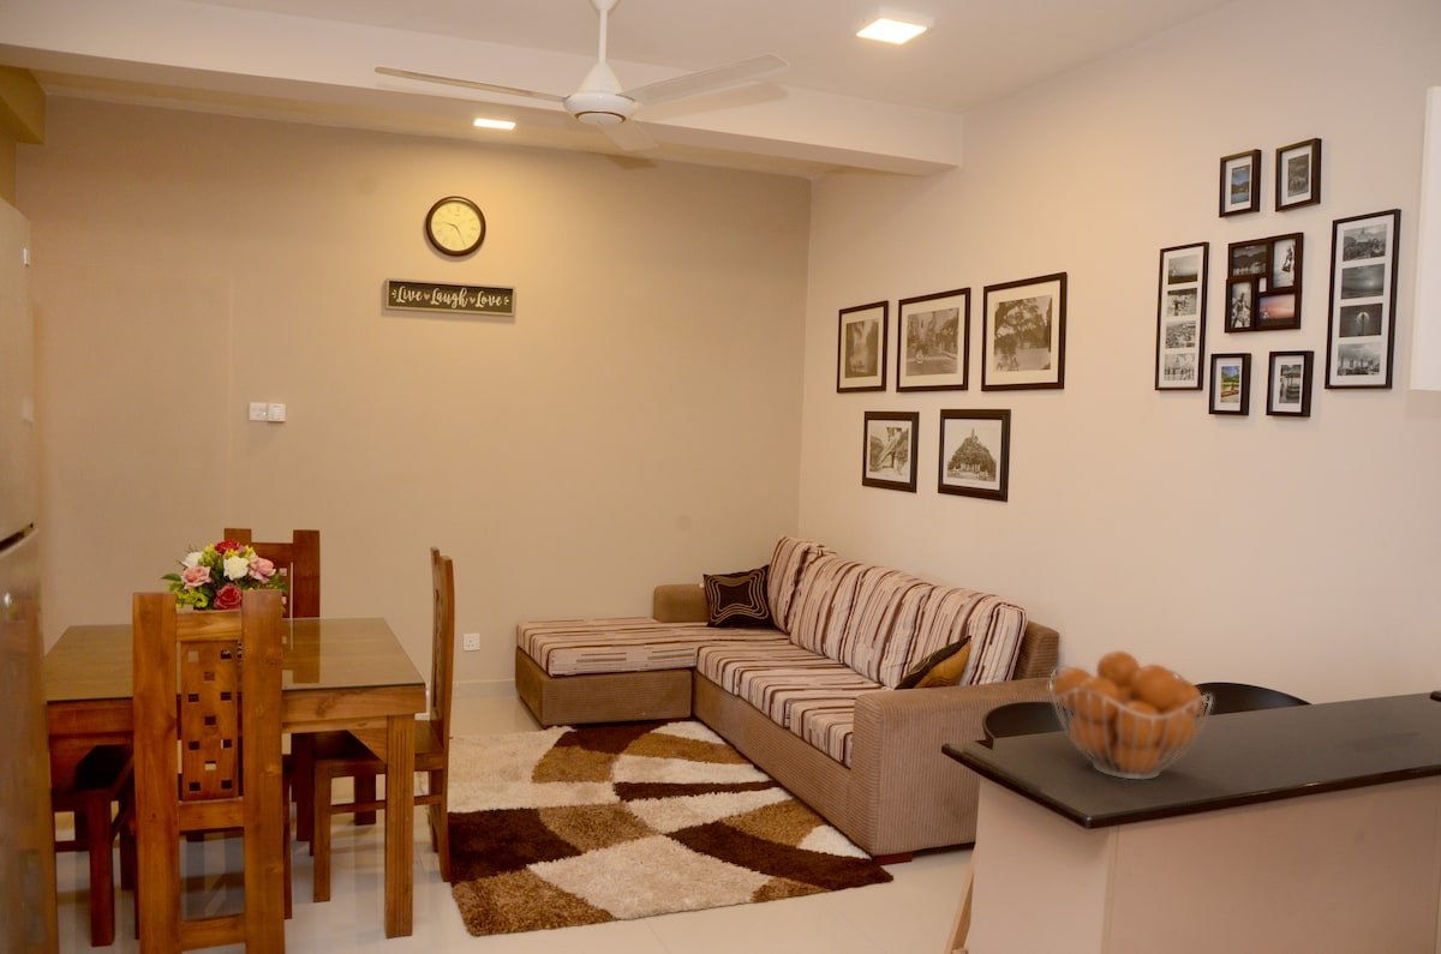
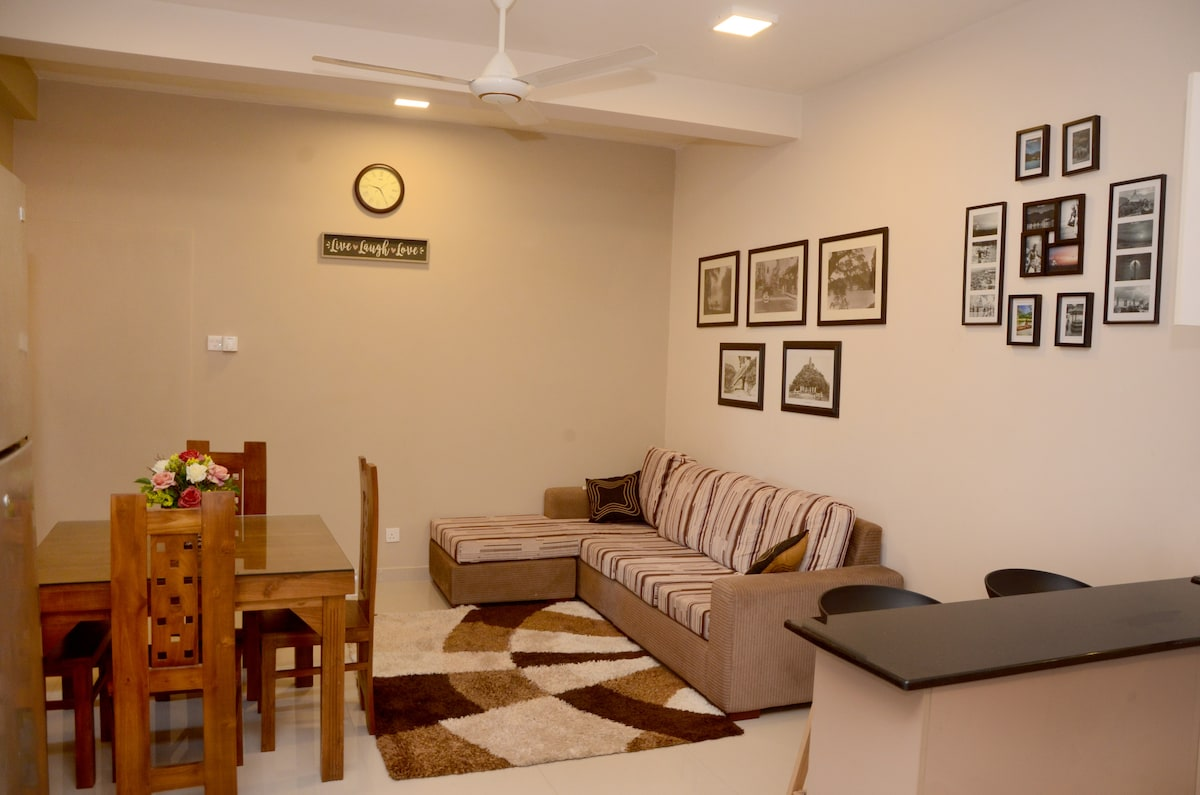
- fruit basket [1048,650,1214,781]
